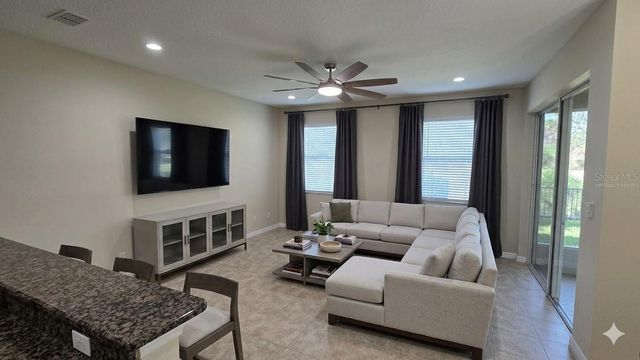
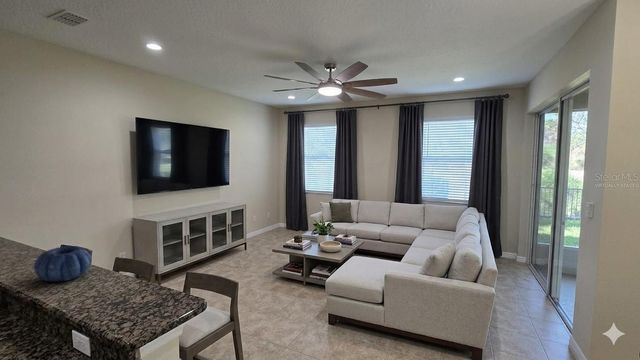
+ decorative bowl [33,245,93,283]
